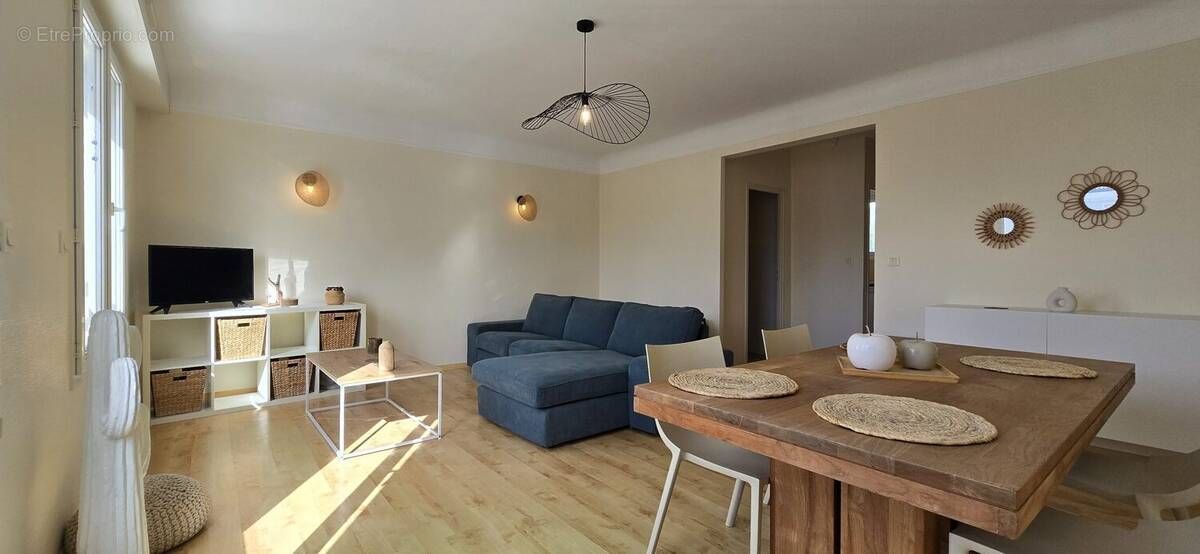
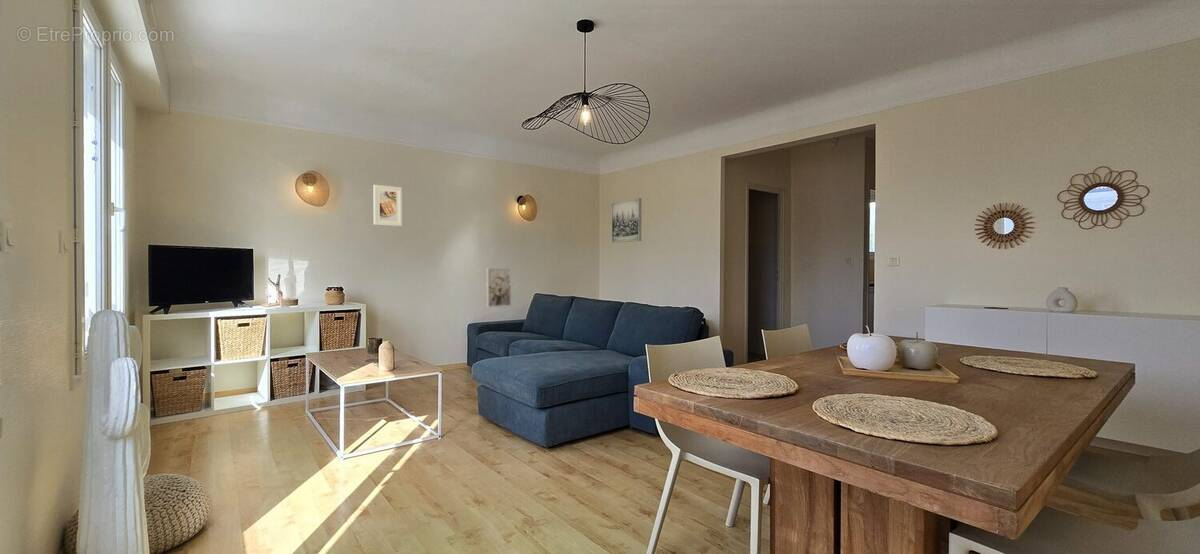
+ wall art [486,267,513,308]
+ wall art [610,197,642,244]
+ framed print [373,184,403,227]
